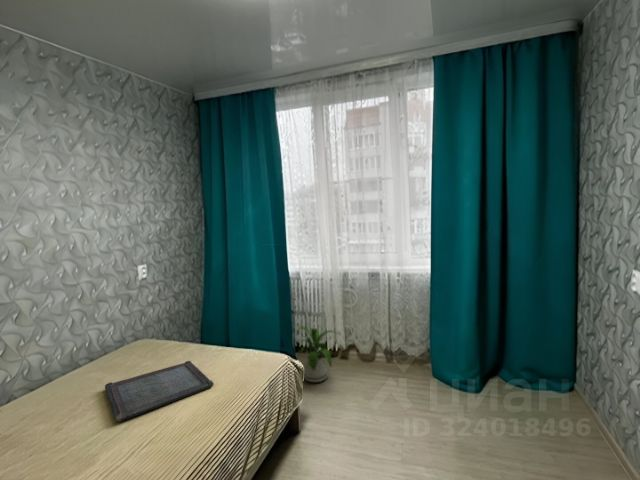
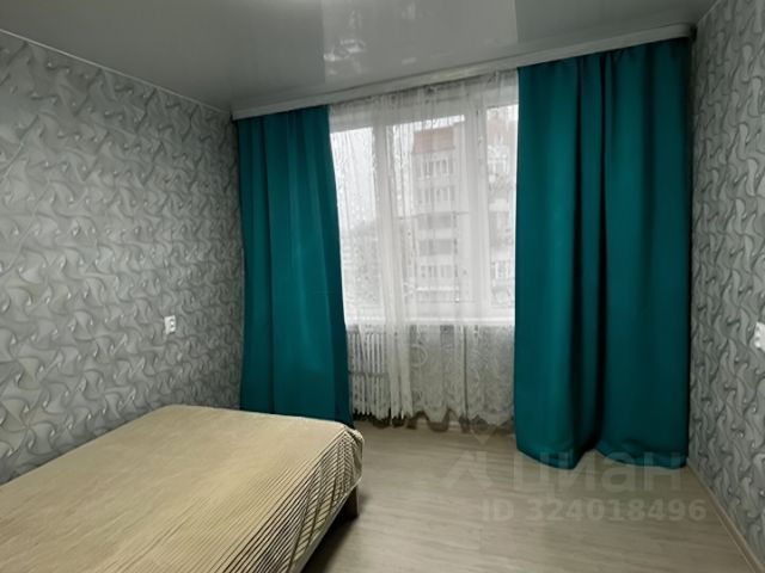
- serving tray [104,360,215,423]
- house plant [292,326,341,383]
